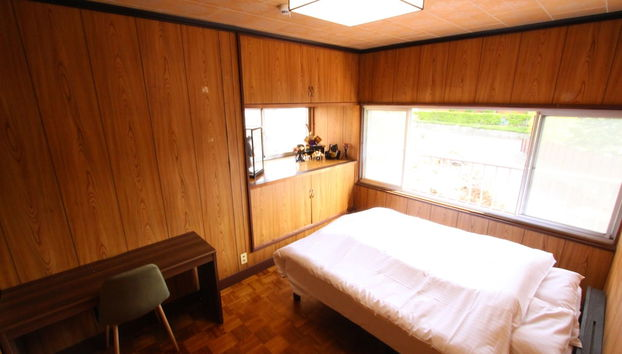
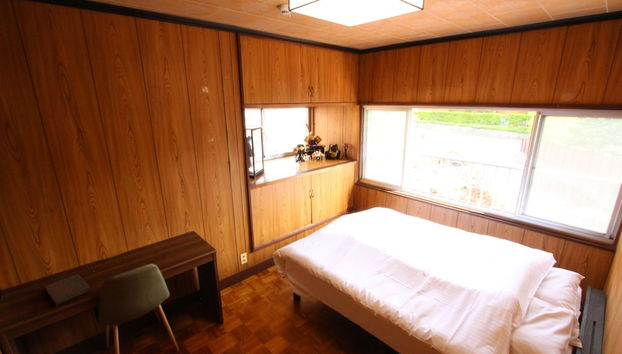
+ notebook [44,273,92,306]
